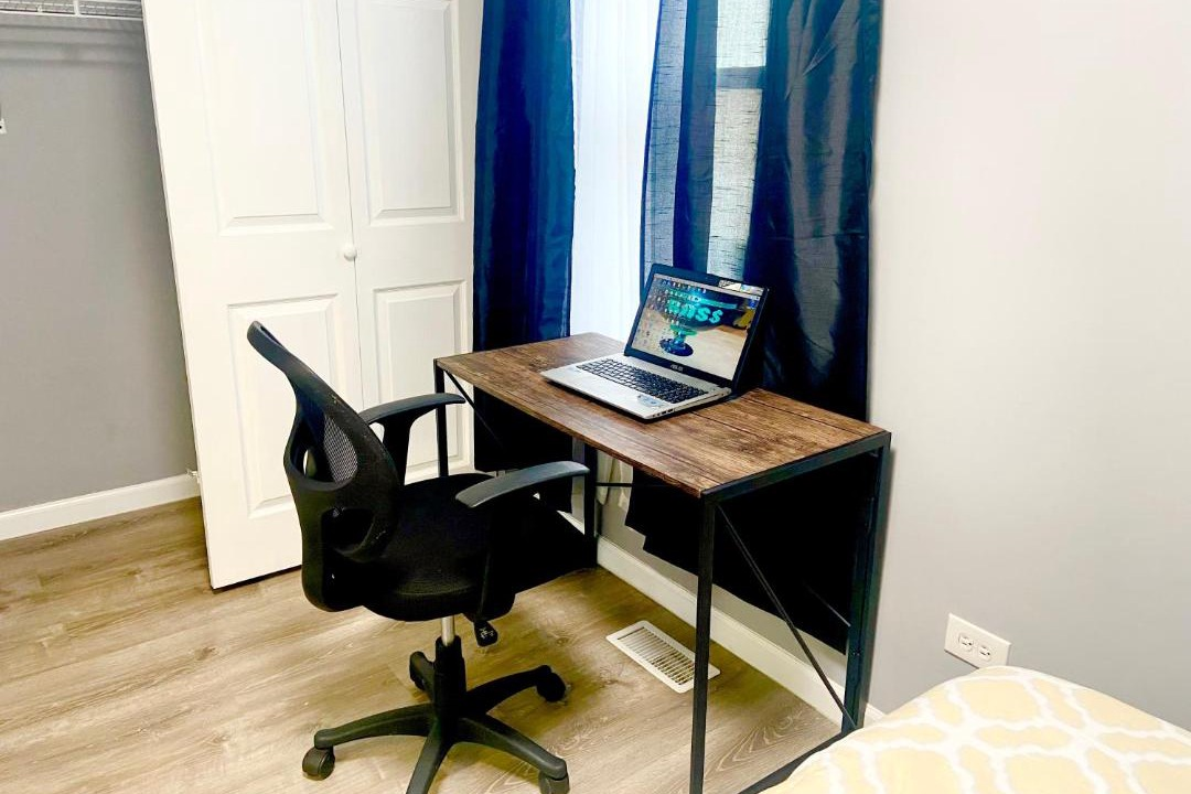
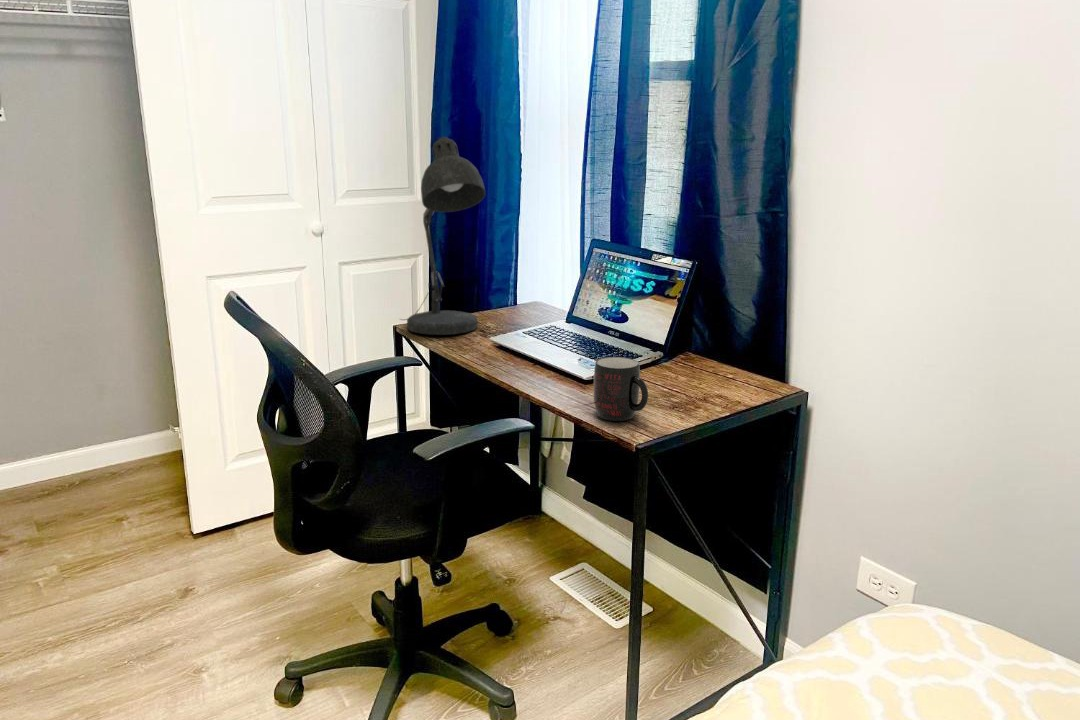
+ desk lamp [399,136,487,336]
+ mug [593,356,649,422]
